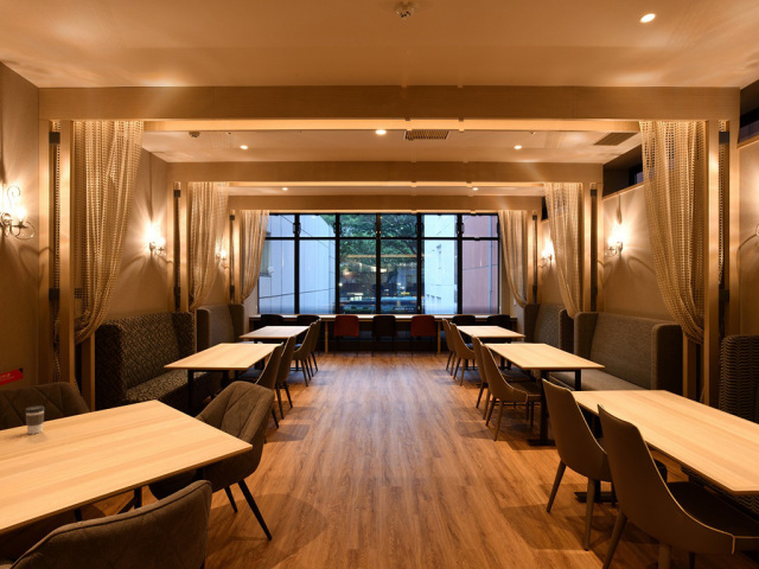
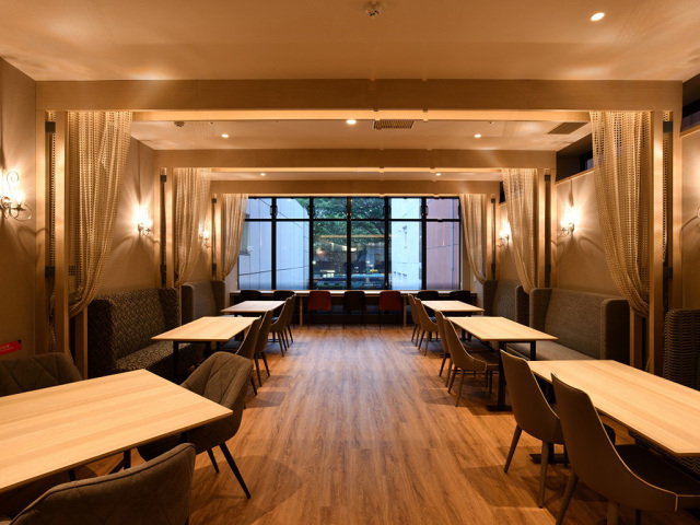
- coffee cup [24,404,46,435]
